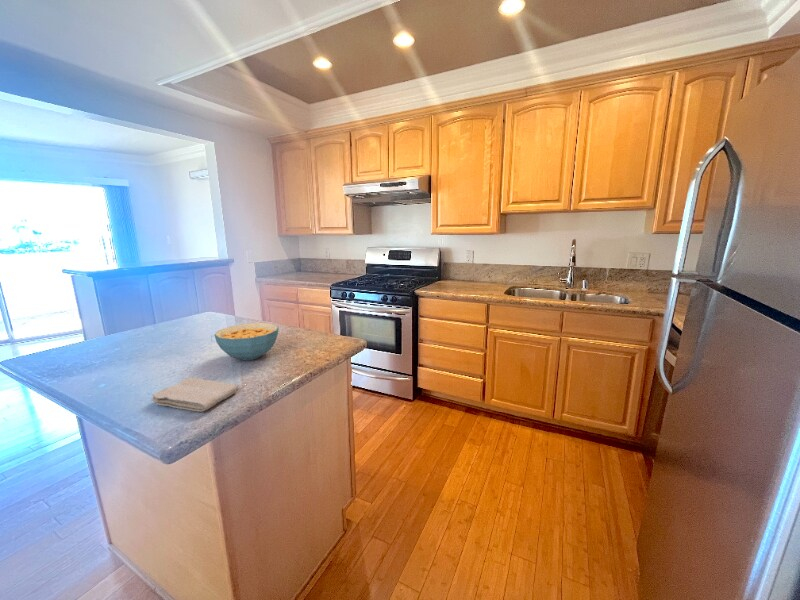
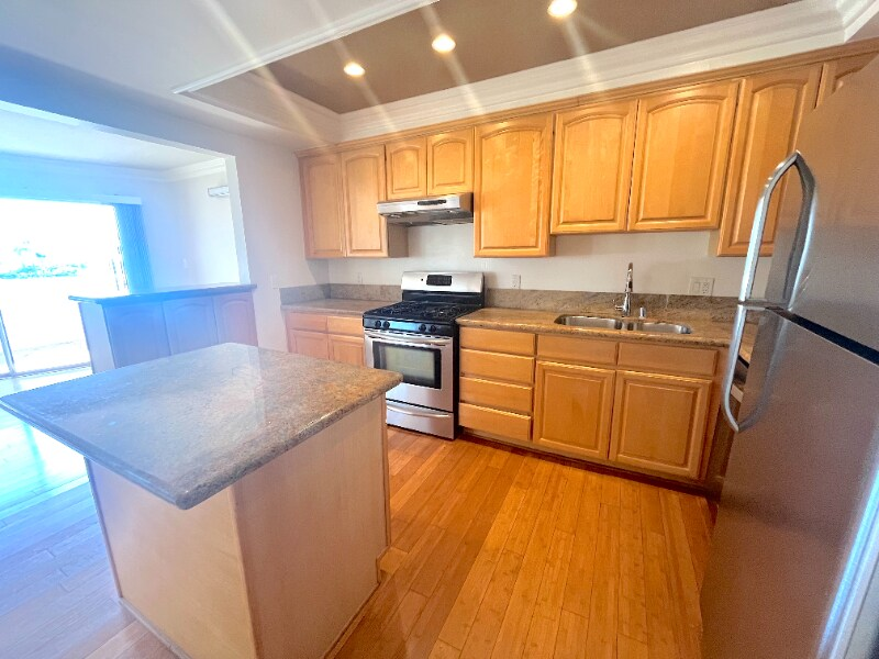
- washcloth [150,377,239,412]
- cereal bowl [214,322,280,361]
